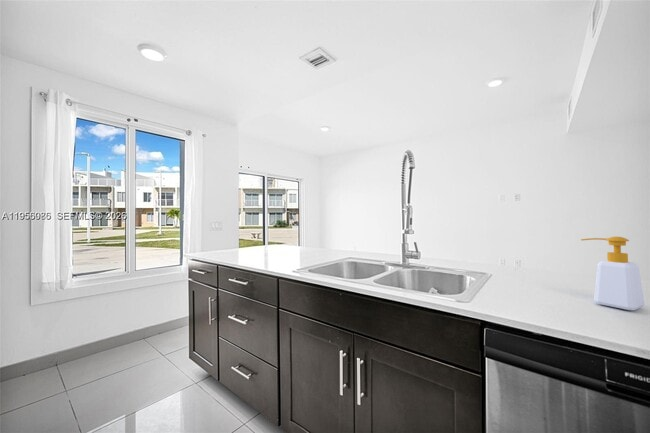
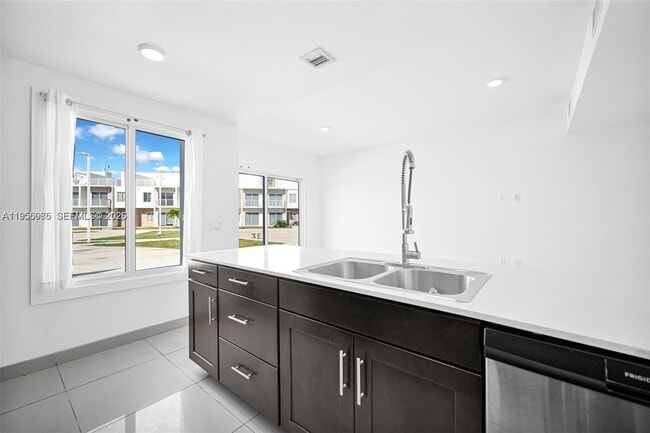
- soap bottle [580,236,646,311]
